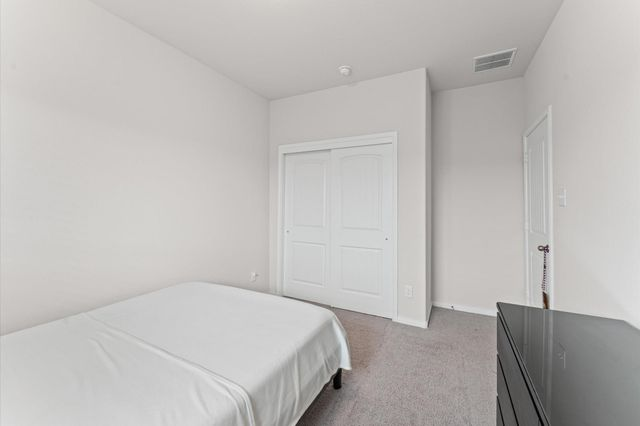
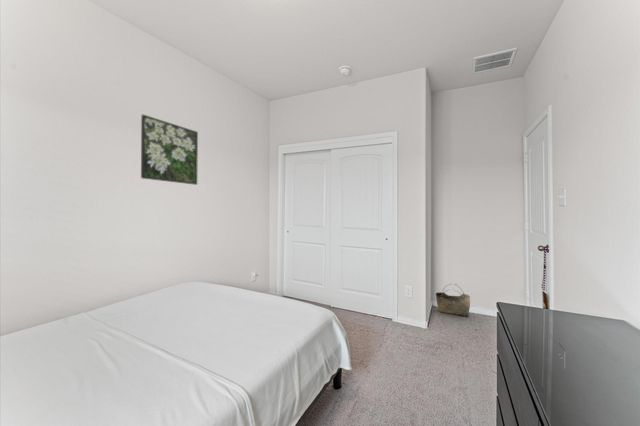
+ basket [435,283,471,317]
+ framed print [140,114,199,186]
